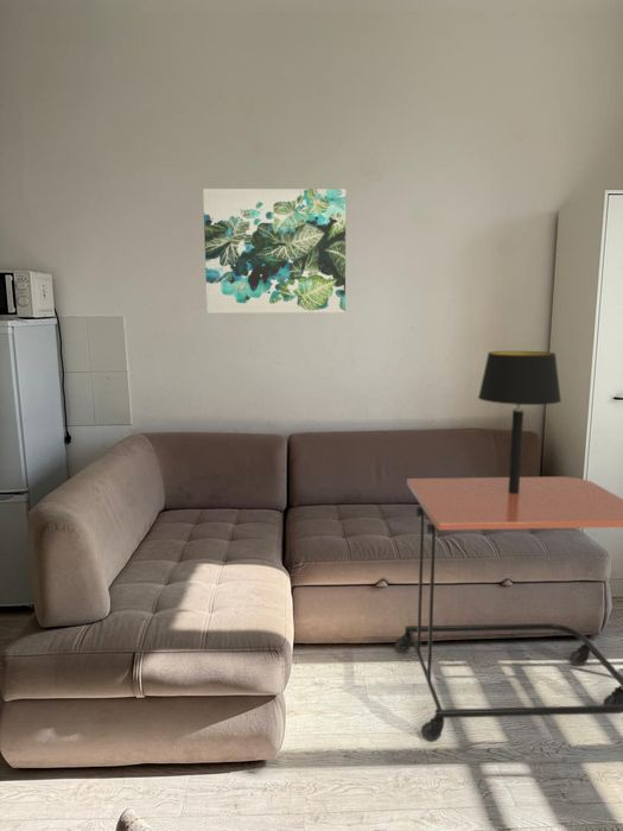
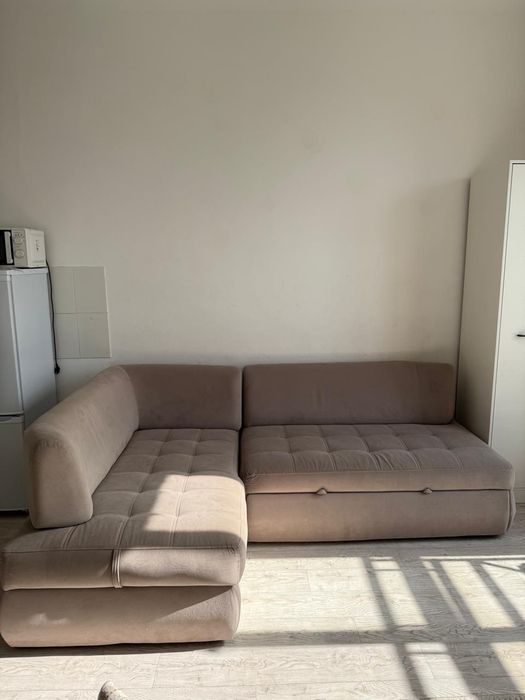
- side table [394,476,623,743]
- table lamp [477,350,562,494]
- wall art [202,188,347,315]
